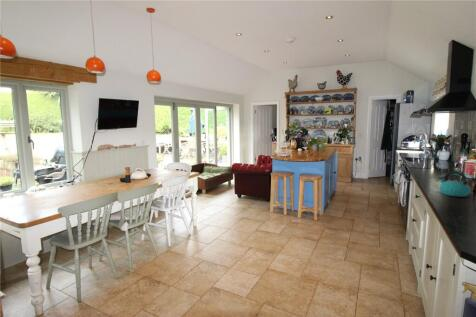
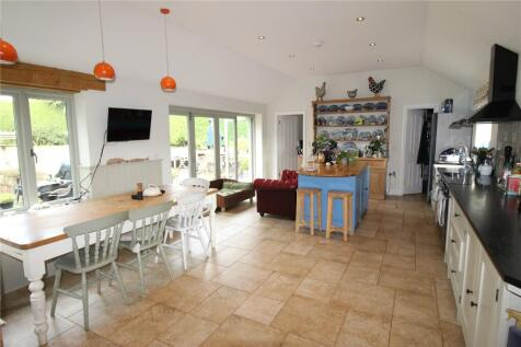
- kettle [437,170,472,198]
